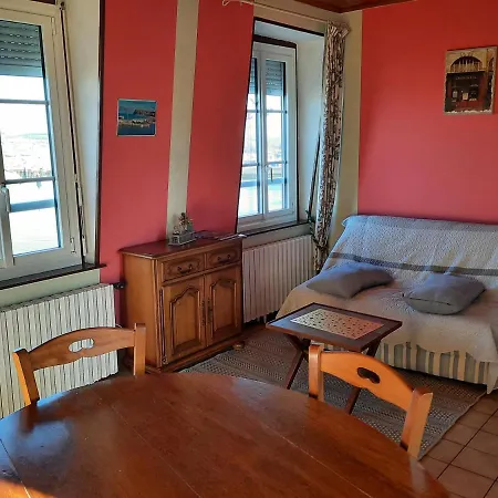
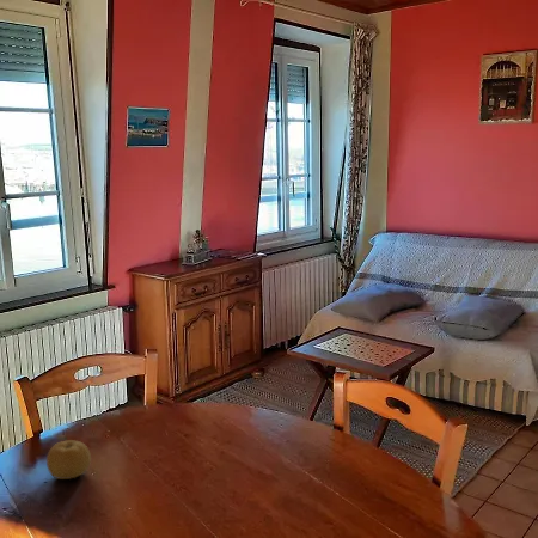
+ fruit [45,439,92,481]
